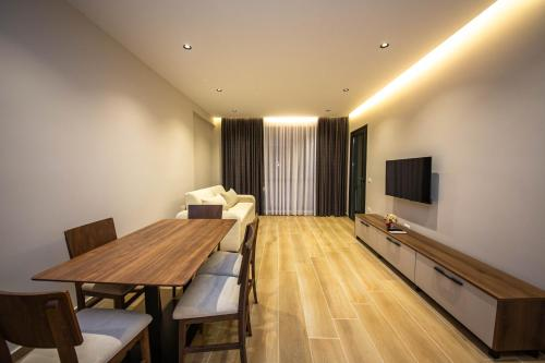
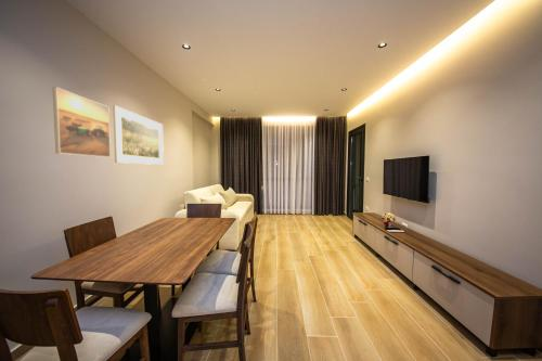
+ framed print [112,104,165,166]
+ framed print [52,86,112,158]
